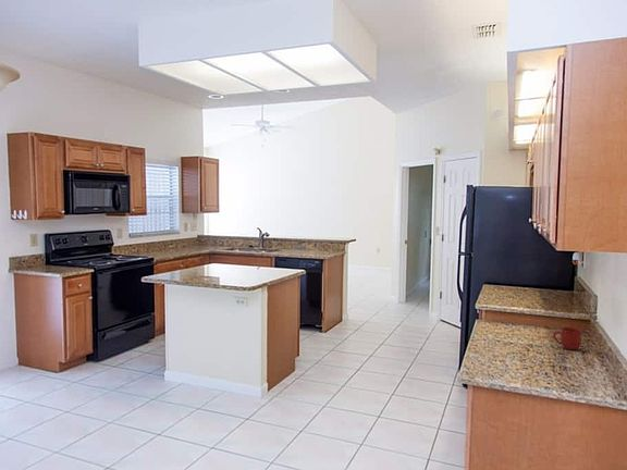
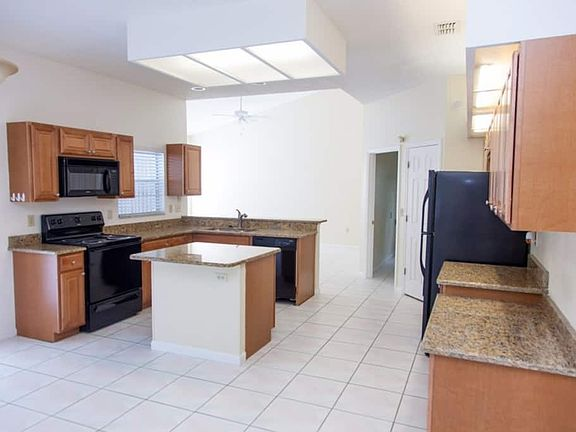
- mug [552,326,582,351]
